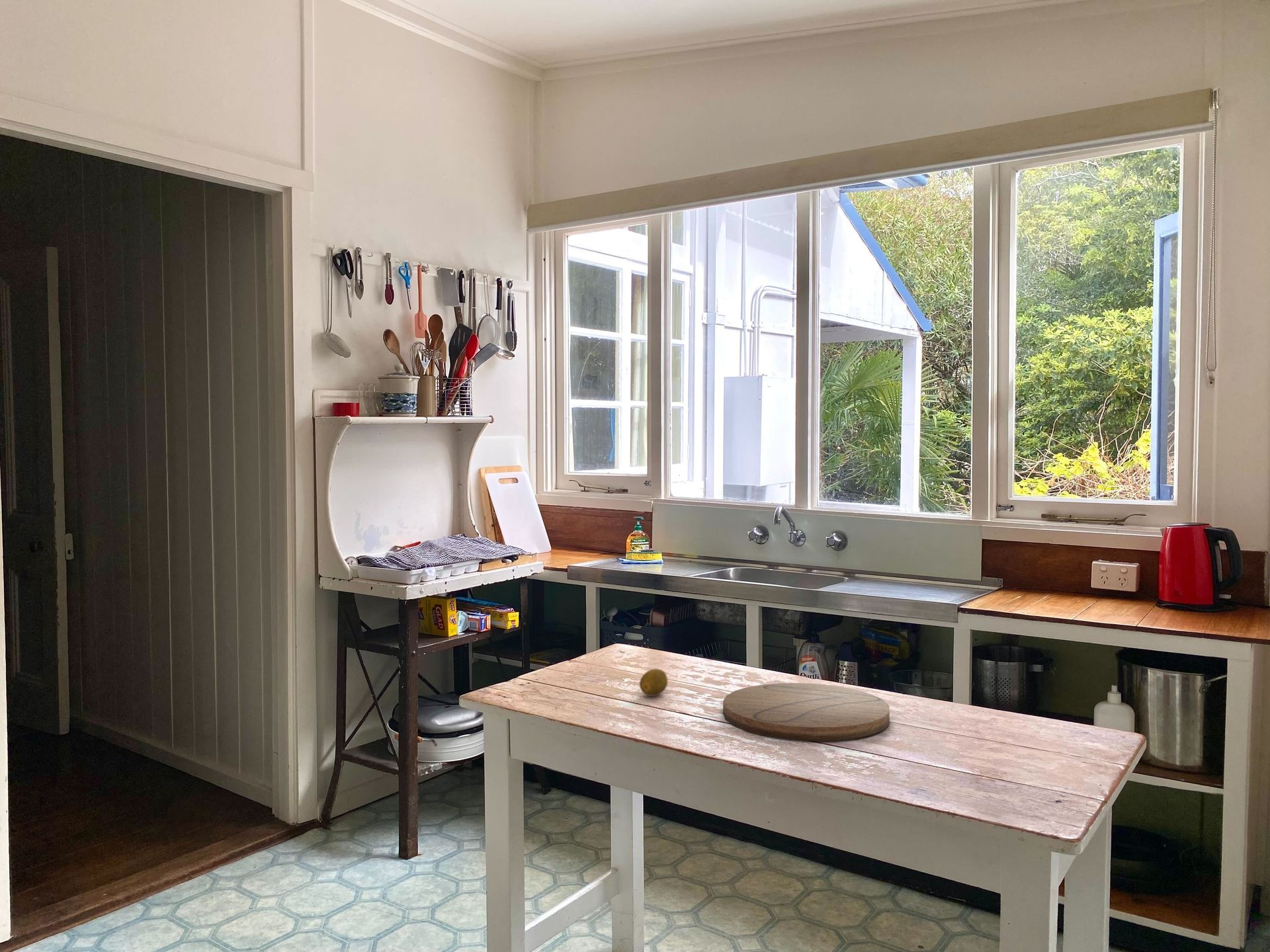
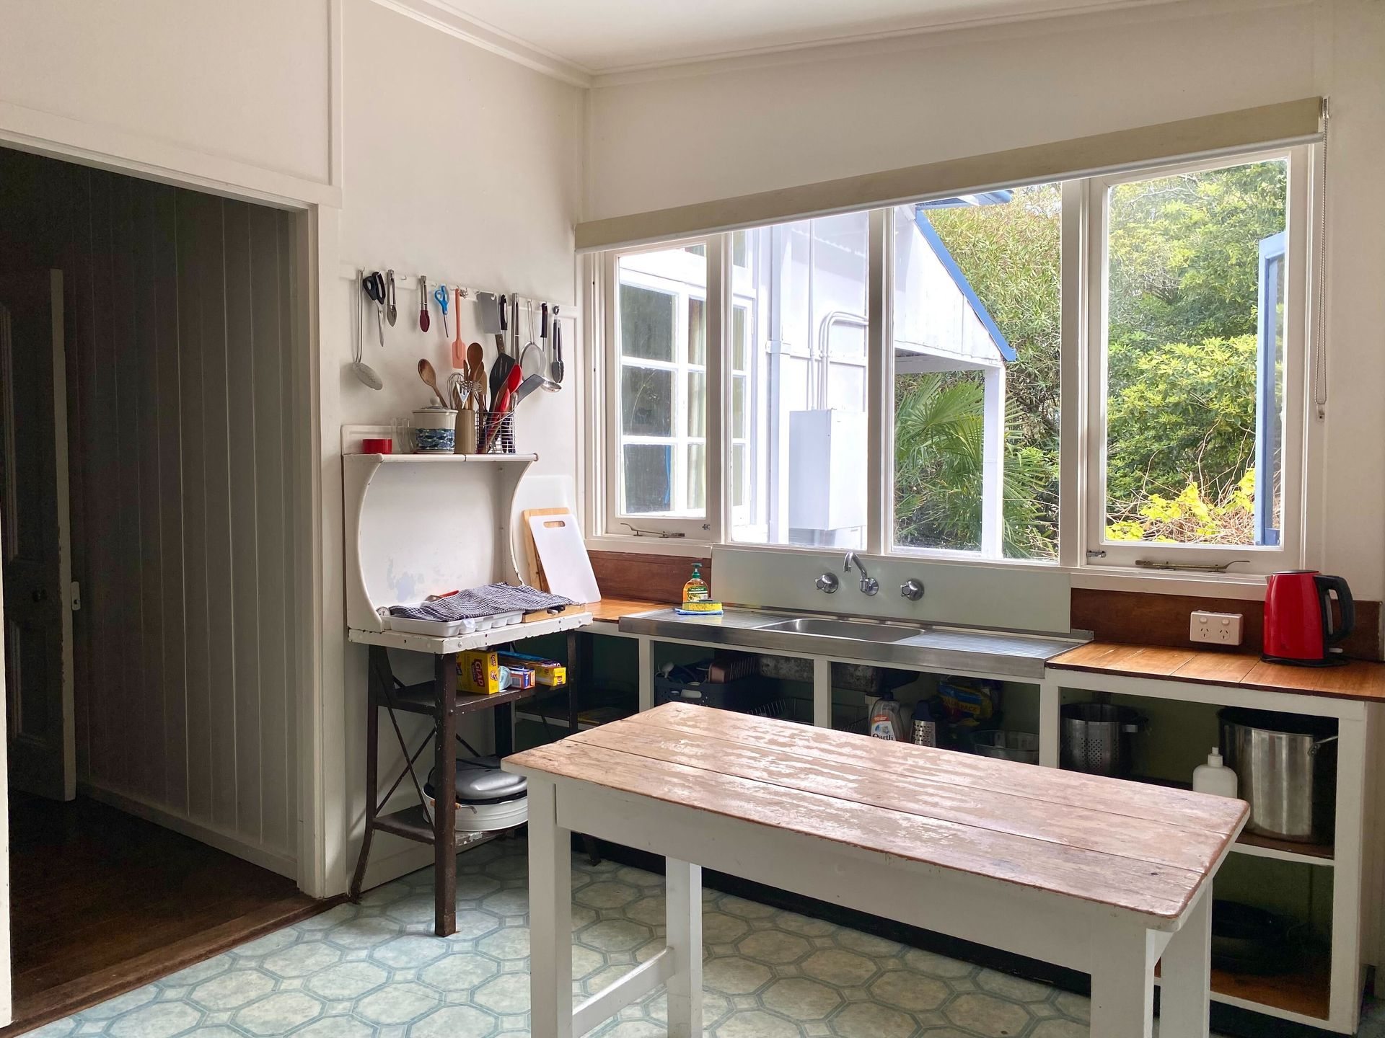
- fruit [639,668,669,697]
- cutting board [722,682,890,742]
